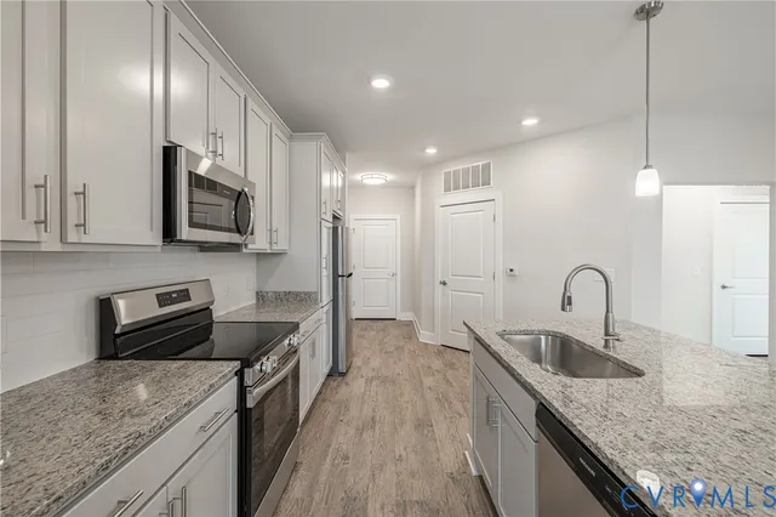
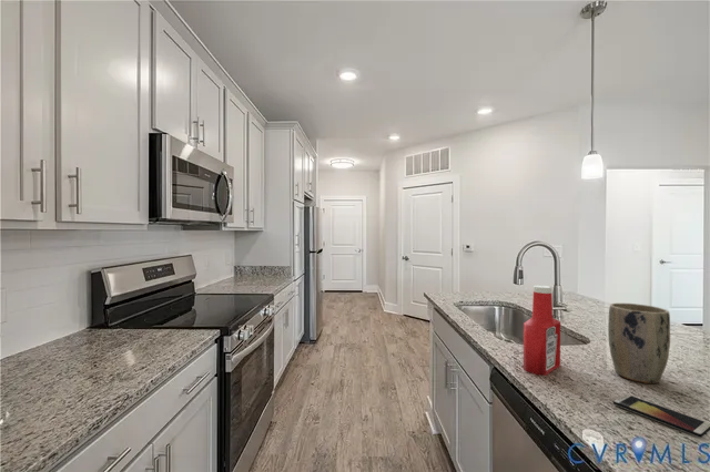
+ plant pot [607,302,671,384]
+ smartphone [612,393,710,439]
+ soap bottle [523,285,561,377]
